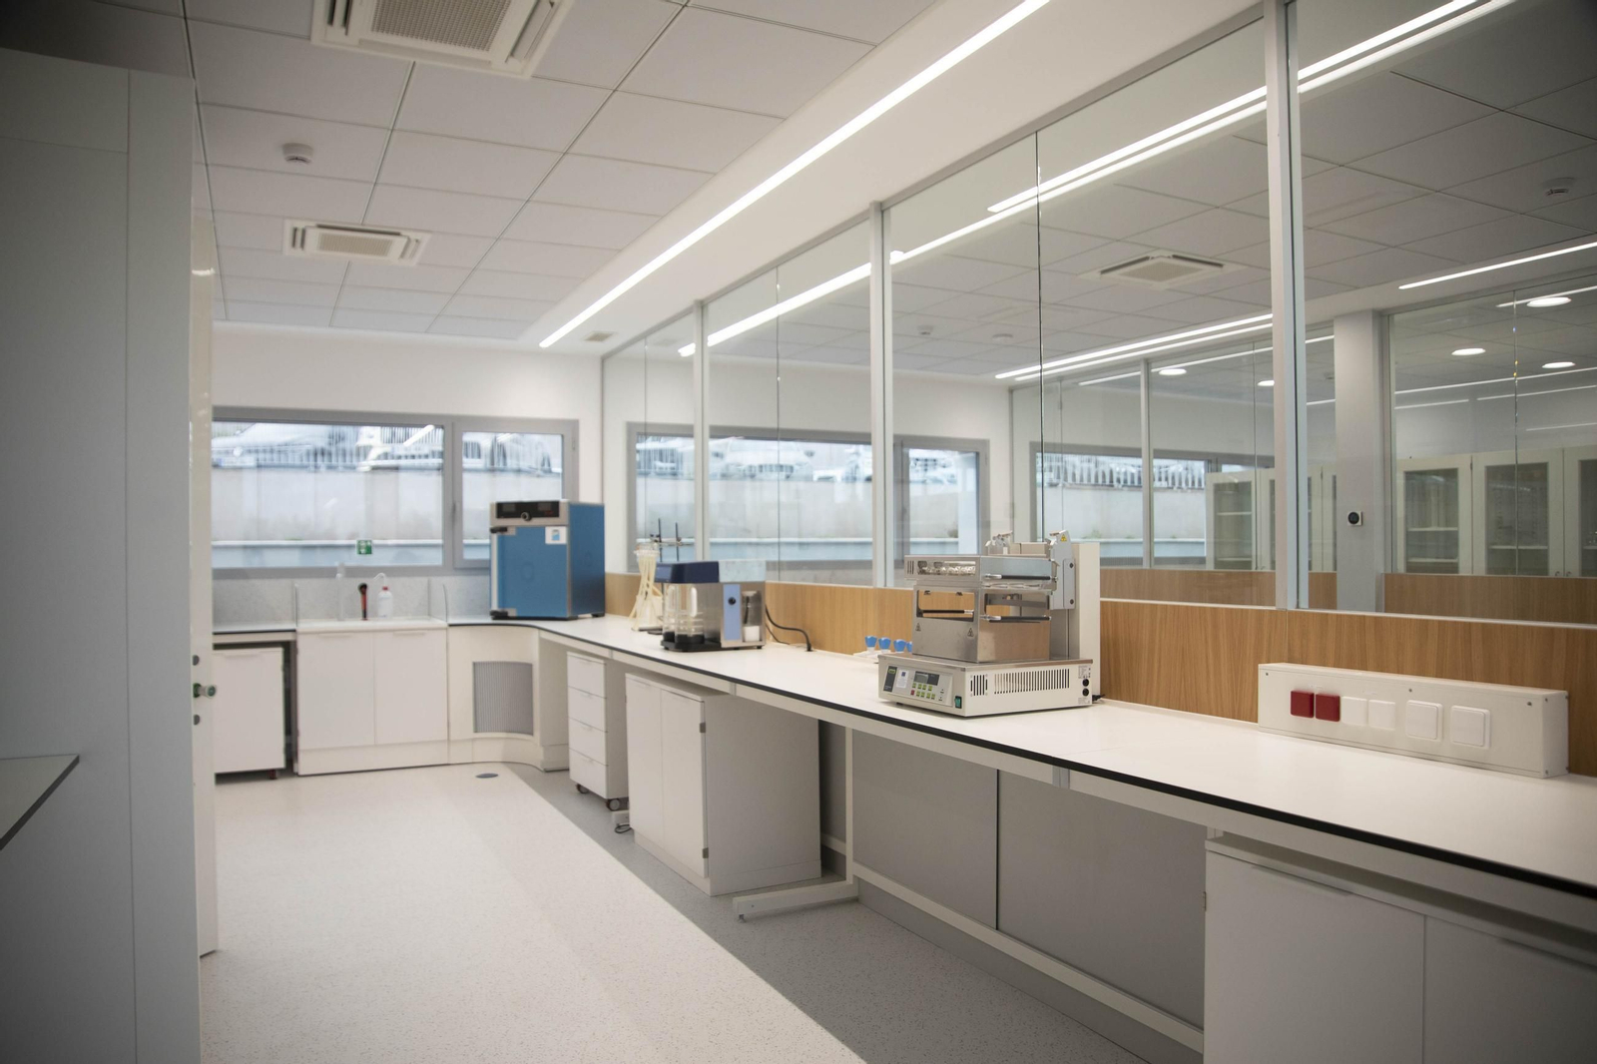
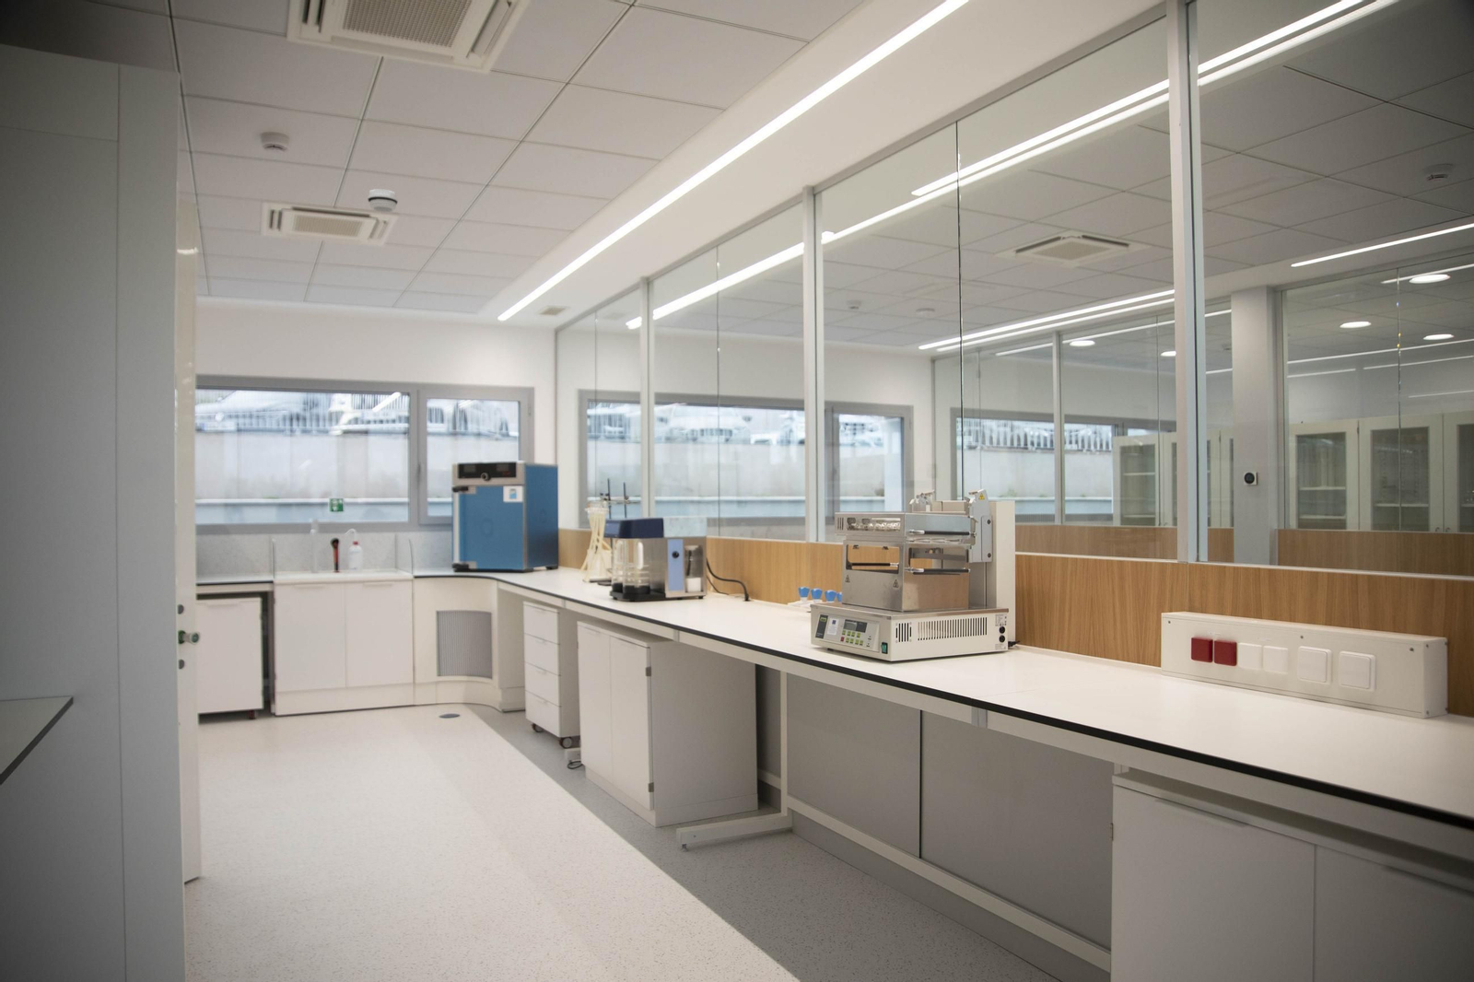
+ smoke detector [367,187,399,213]
